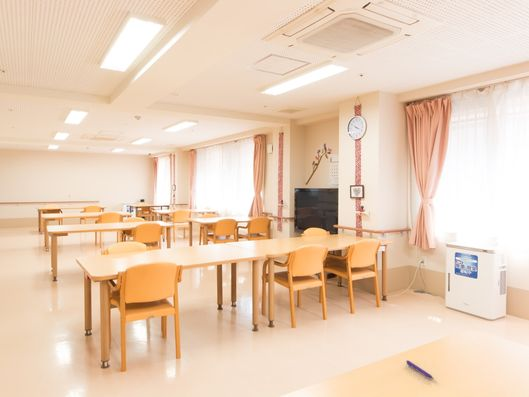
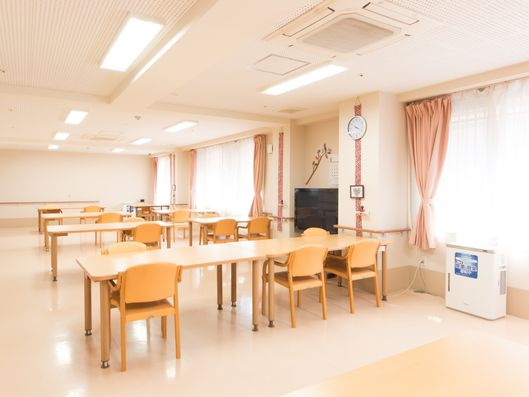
- pen [406,359,435,380]
